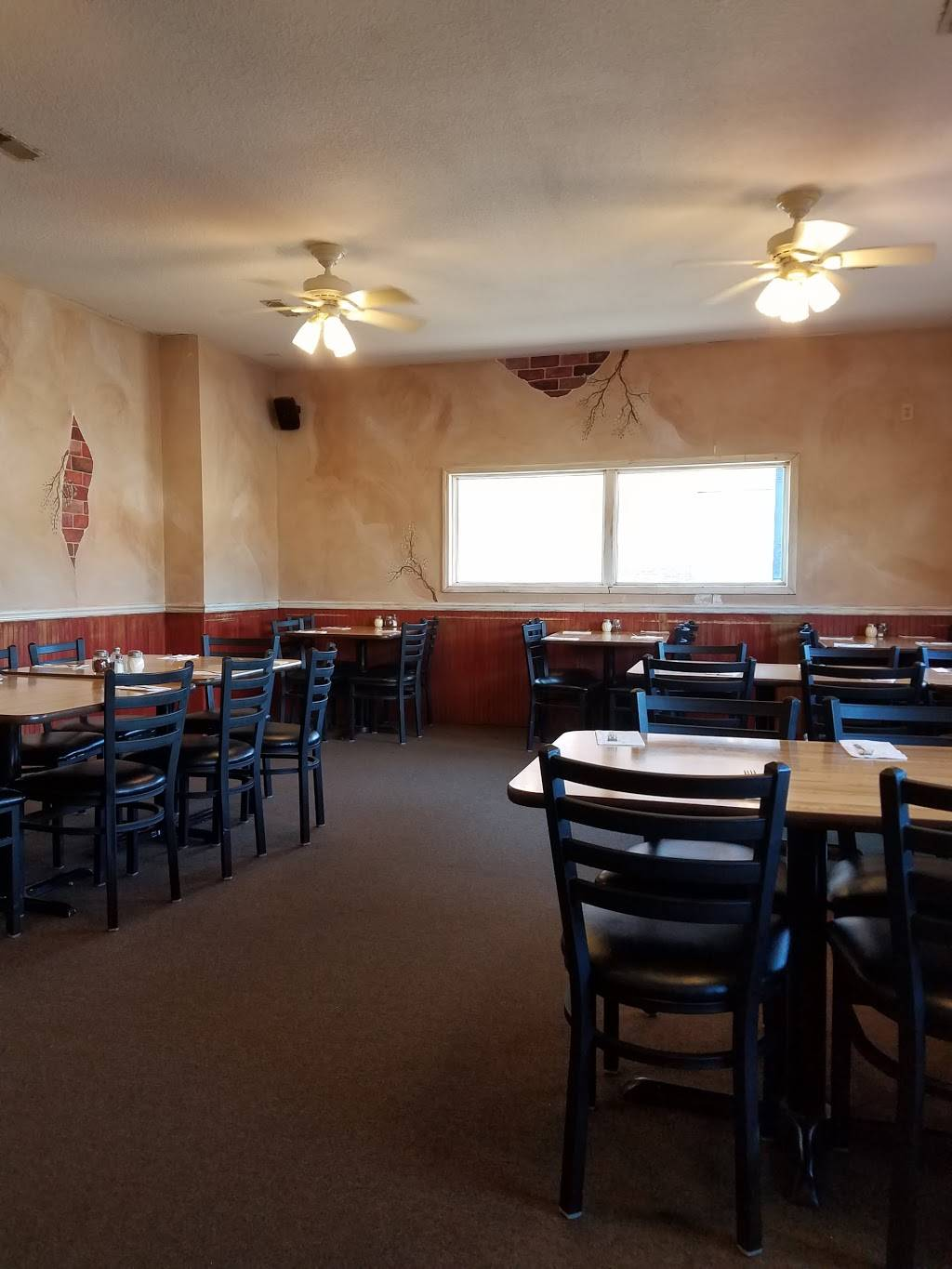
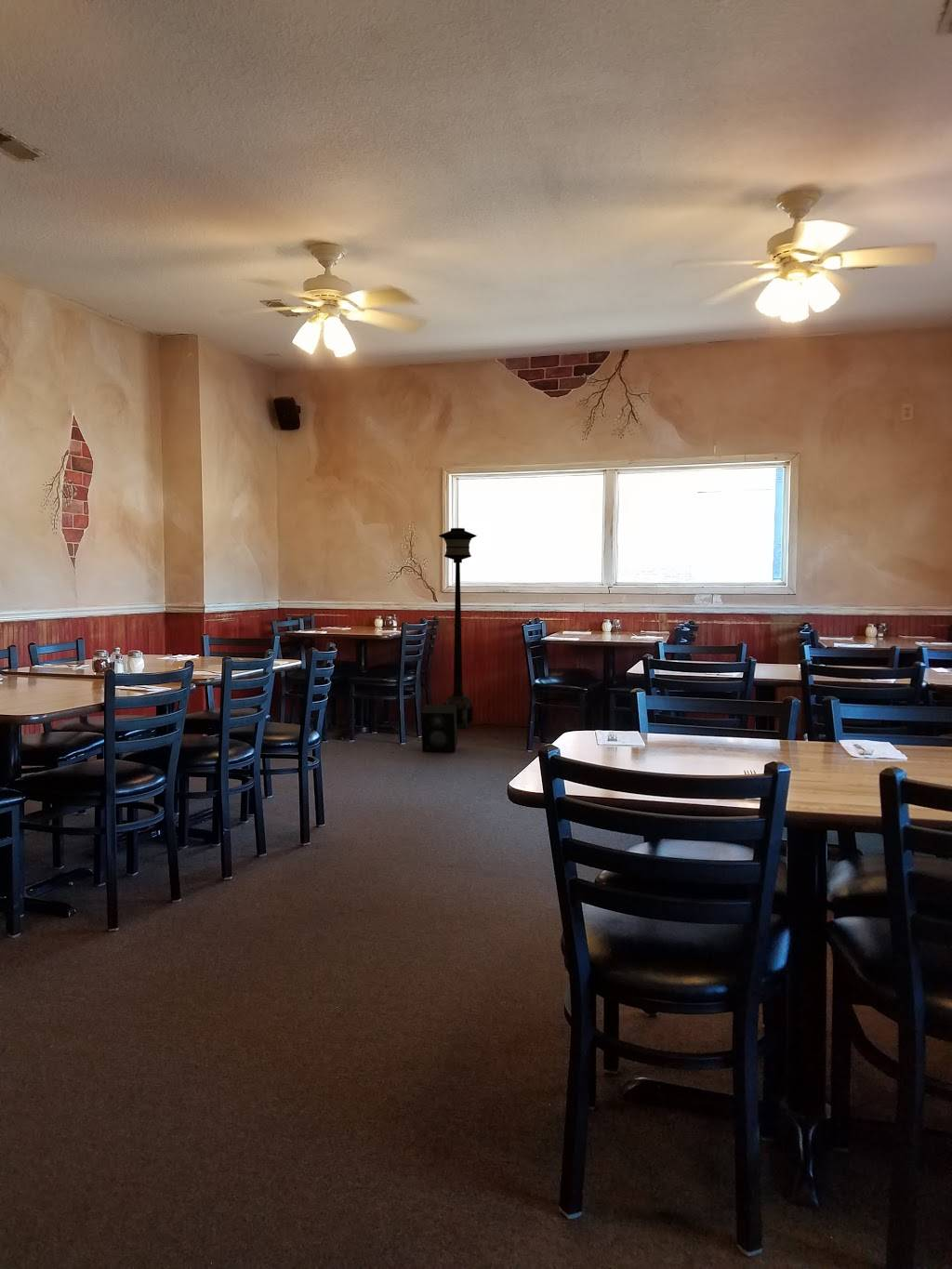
+ speaker [420,704,458,753]
+ floor lamp [438,527,478,729]
